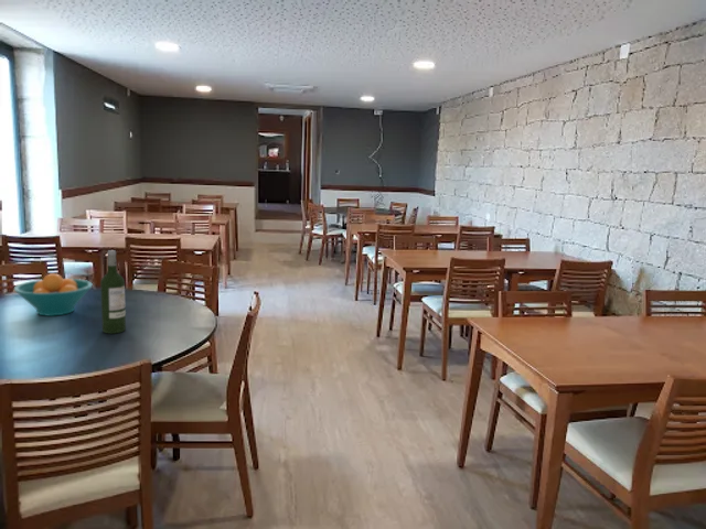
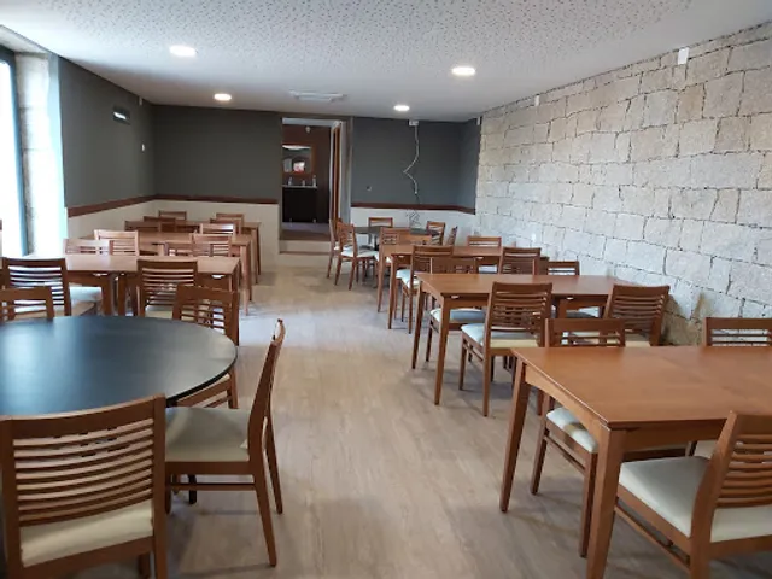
- fruit bowl [13,272,94,317]
- wine bottle [99,249,127,335]
